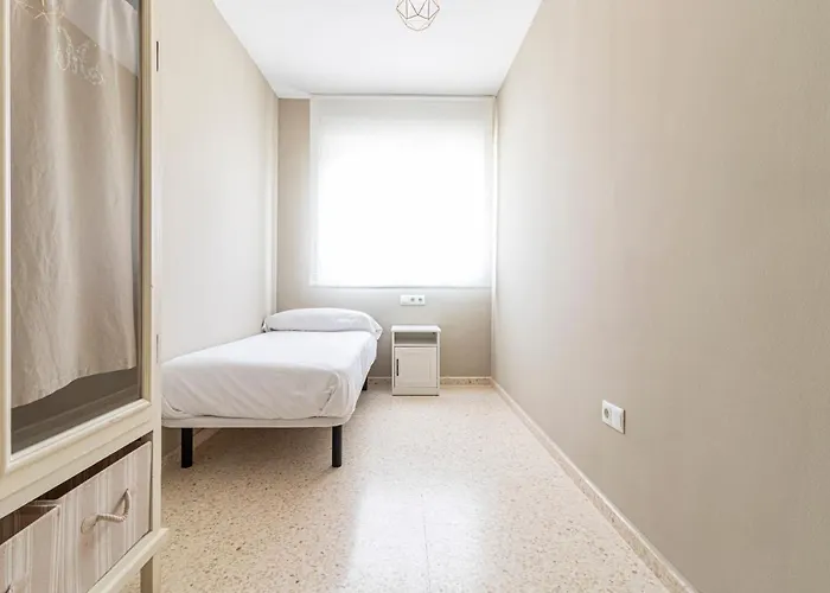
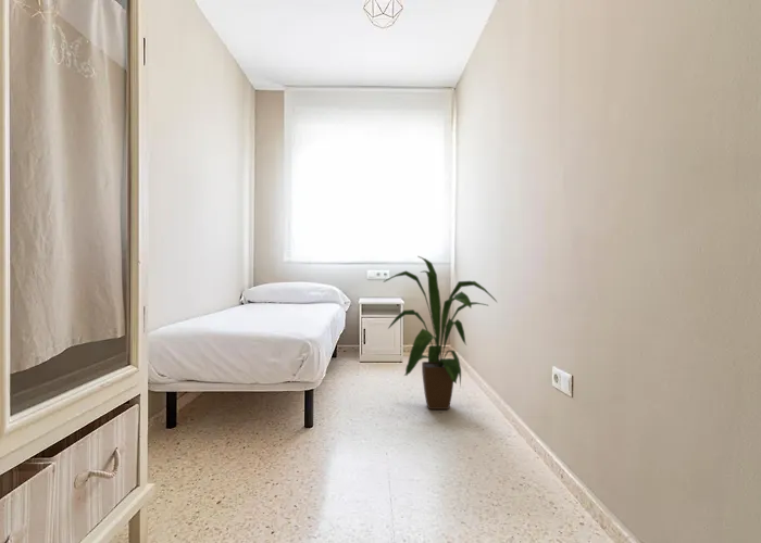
+ house plant [383,255,498,411]
